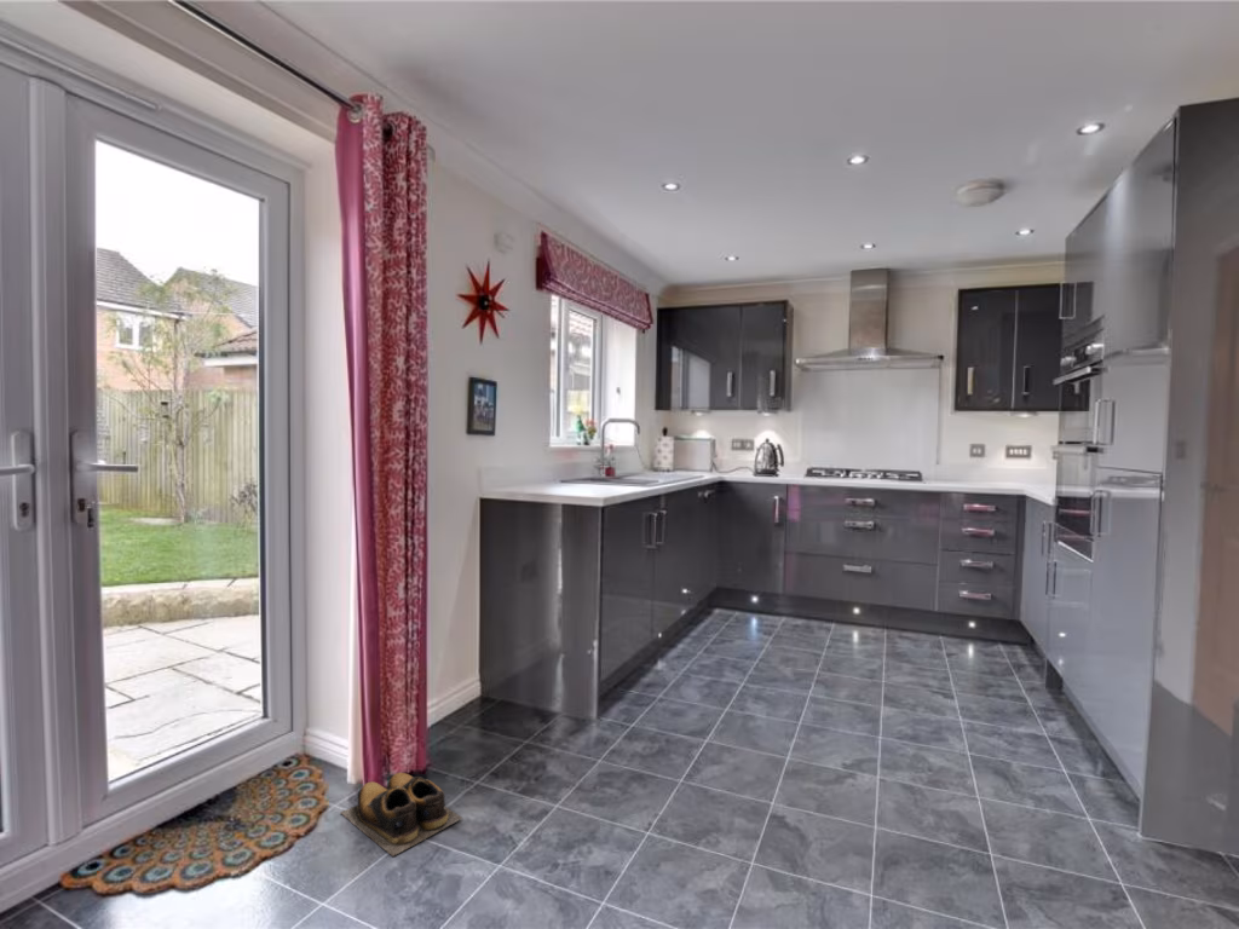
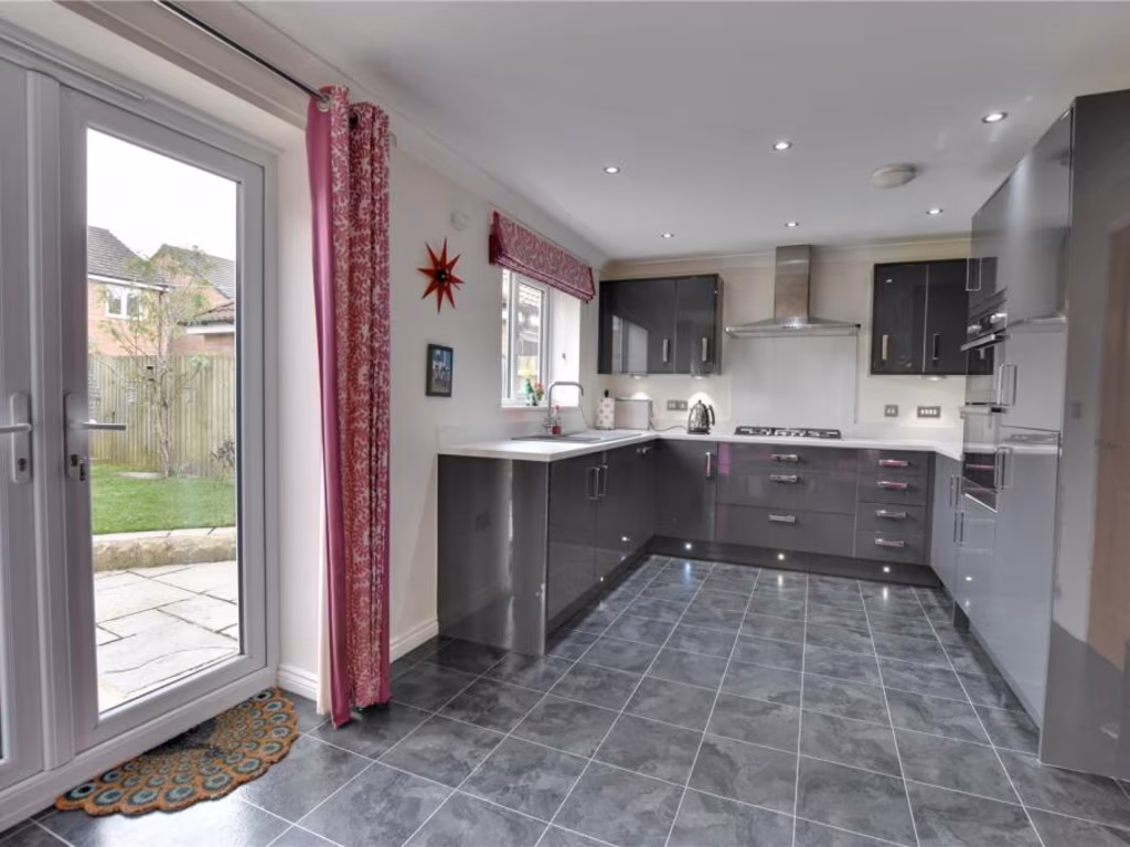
- shoes [339,772,463,858]
